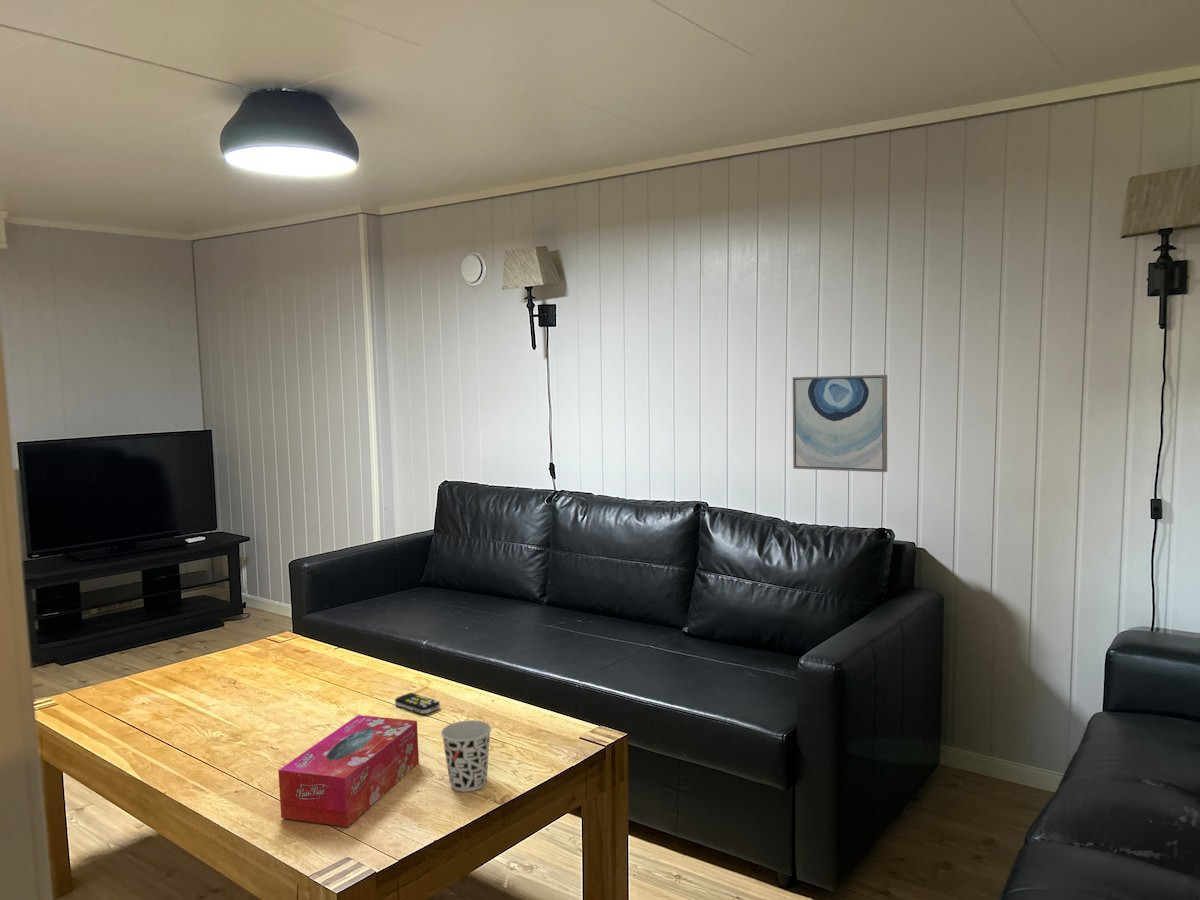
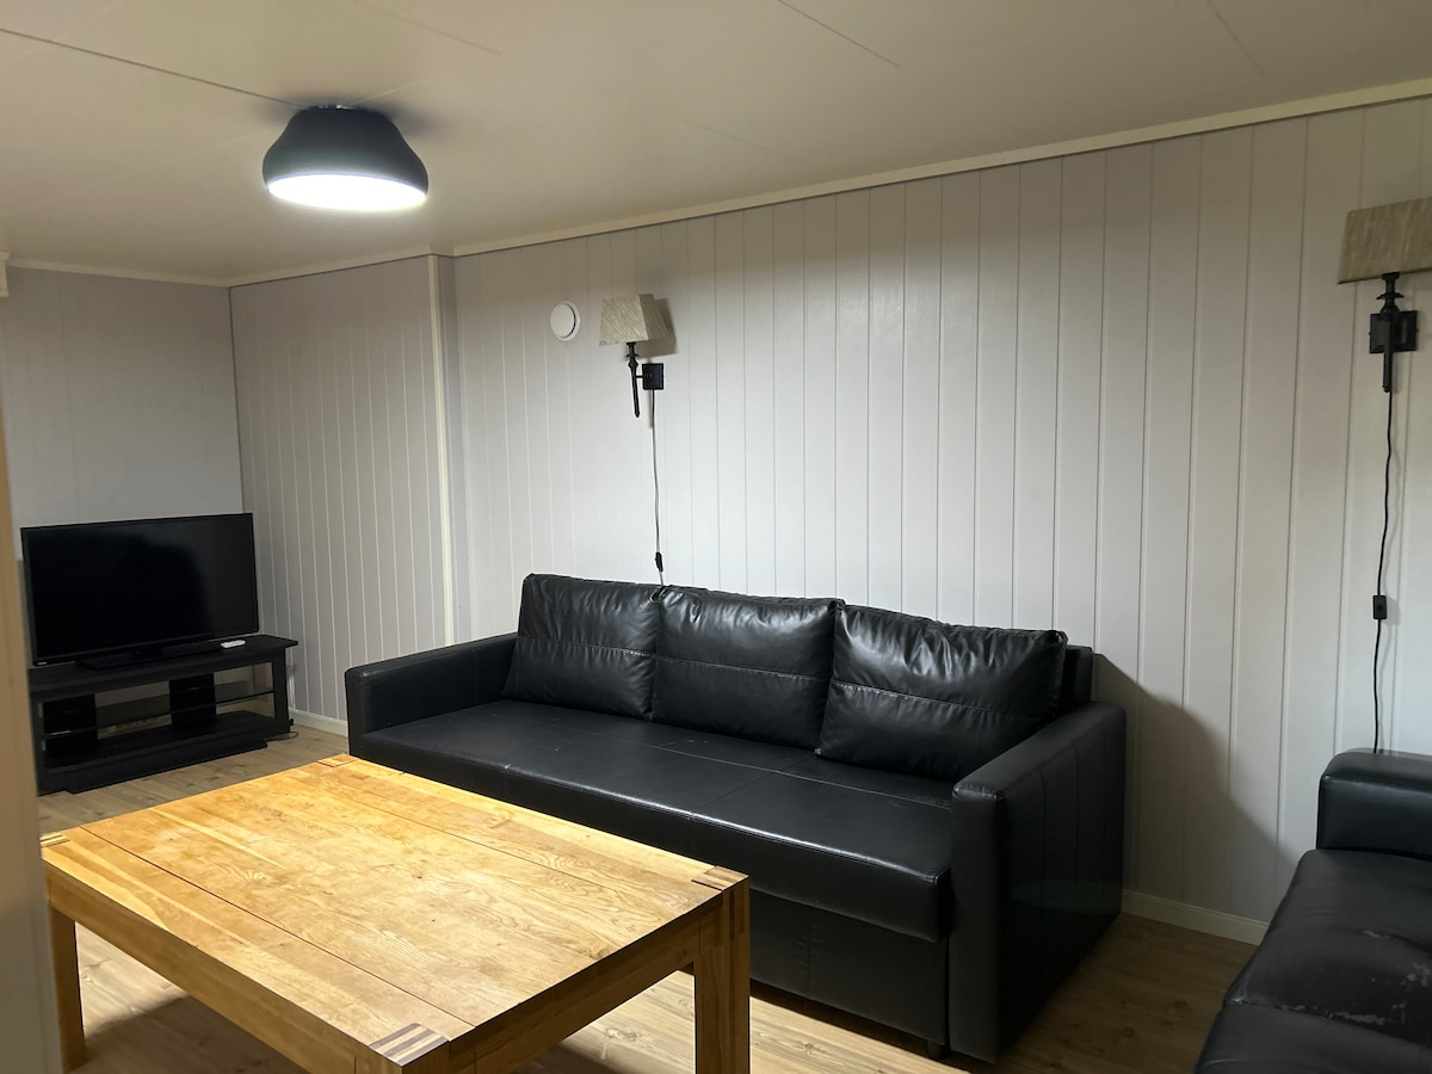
- tissue box [277,714,420,828]
- remote control [394,692,441,715]
- cup [440,719,492,793]
- wall art [792,374,888,473]
